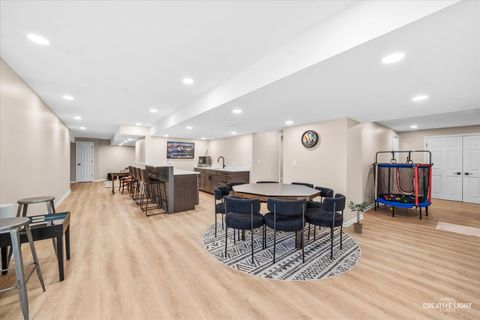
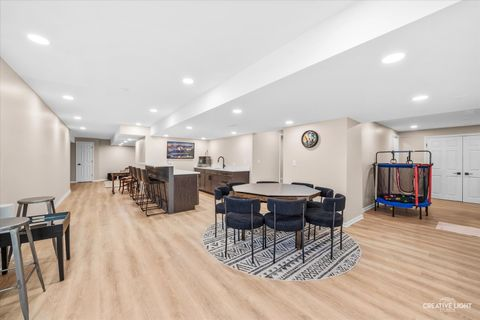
- potted plant [347,200,371,235]
